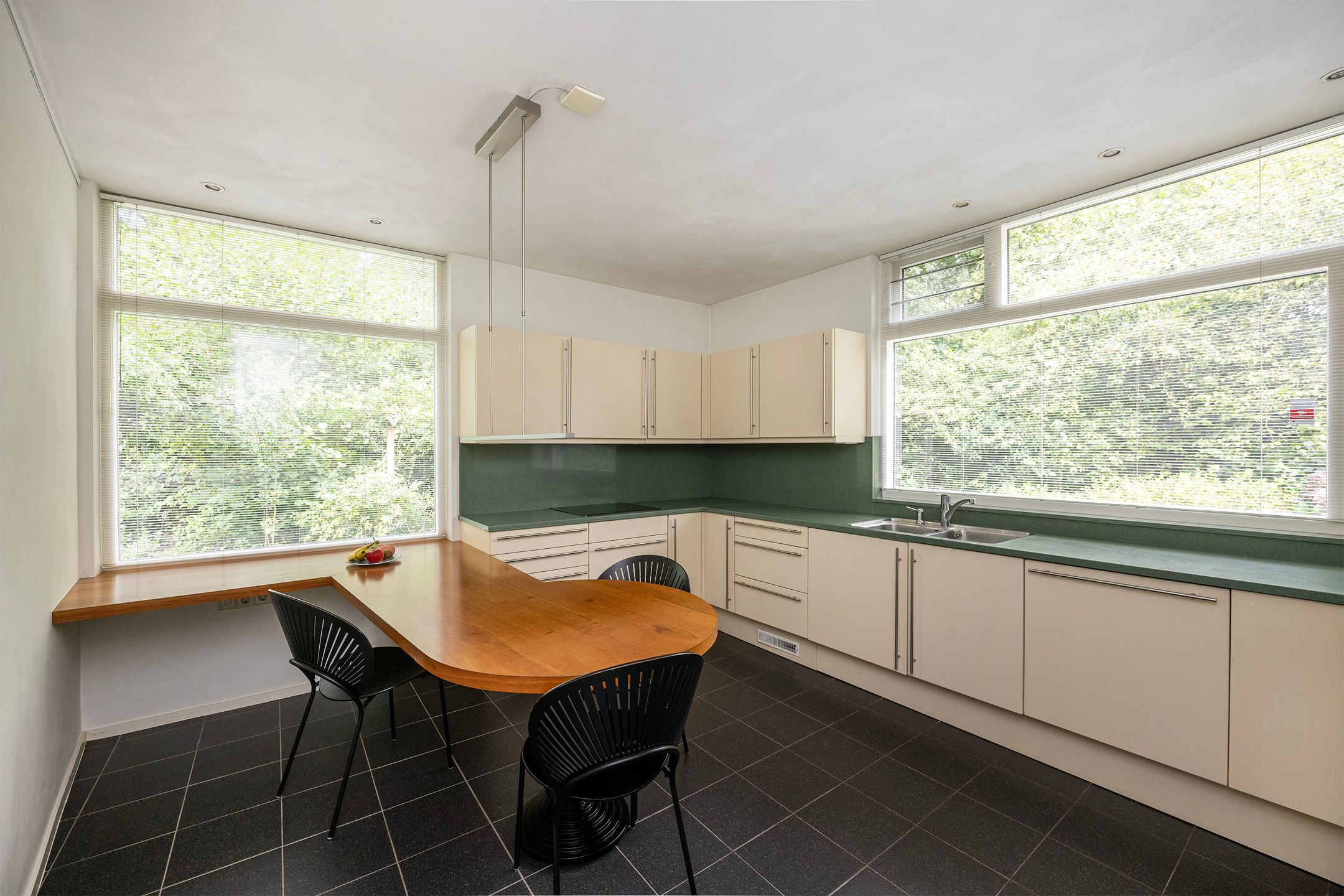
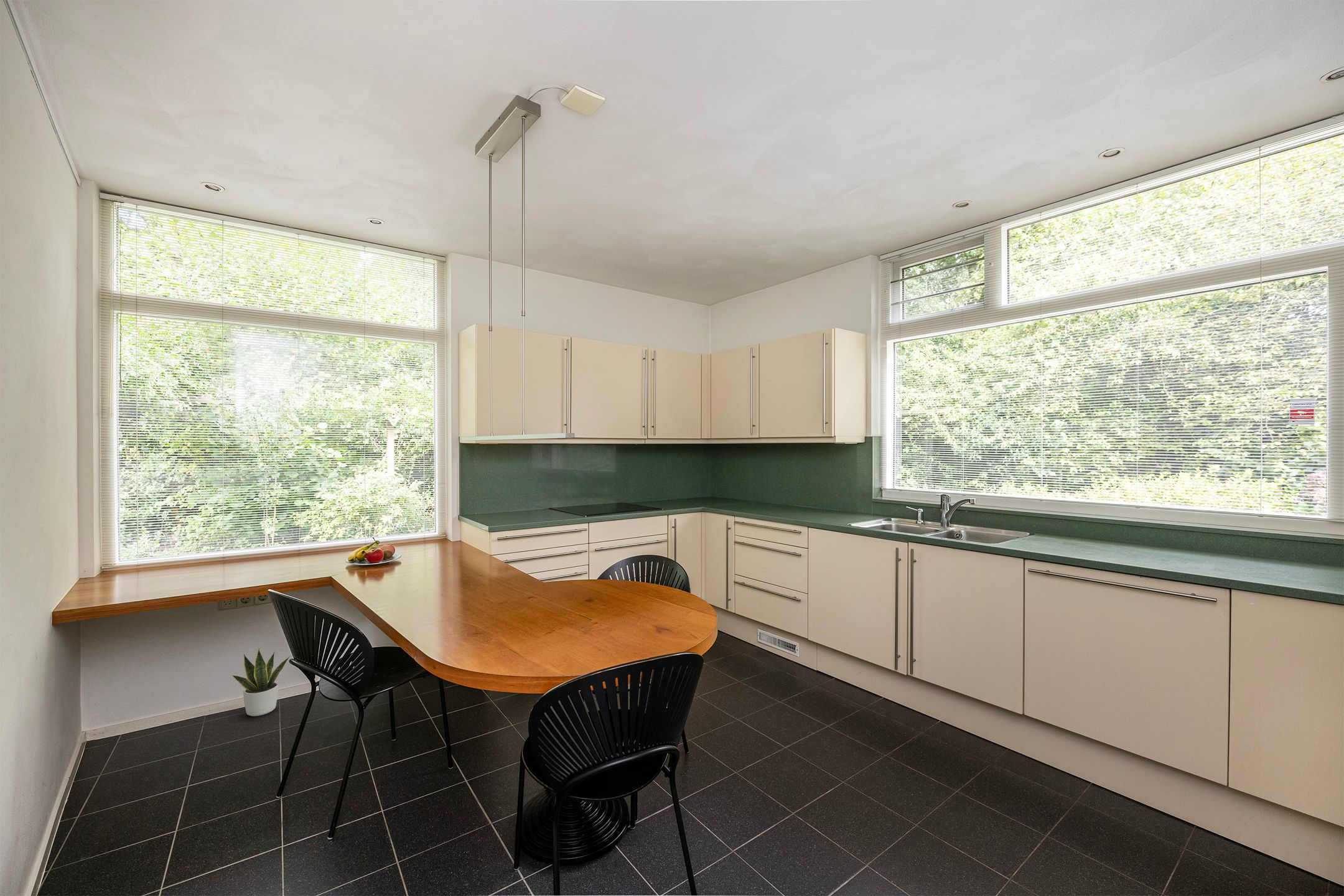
+ potted plant [231,648,291,717]
